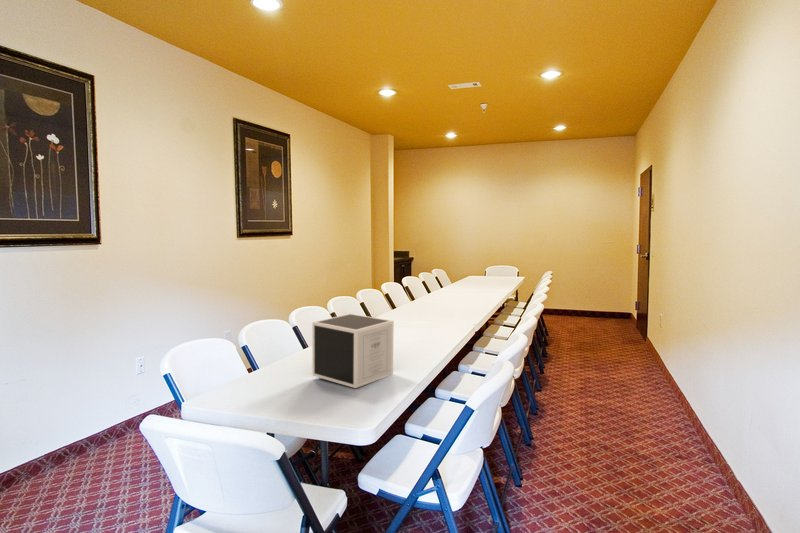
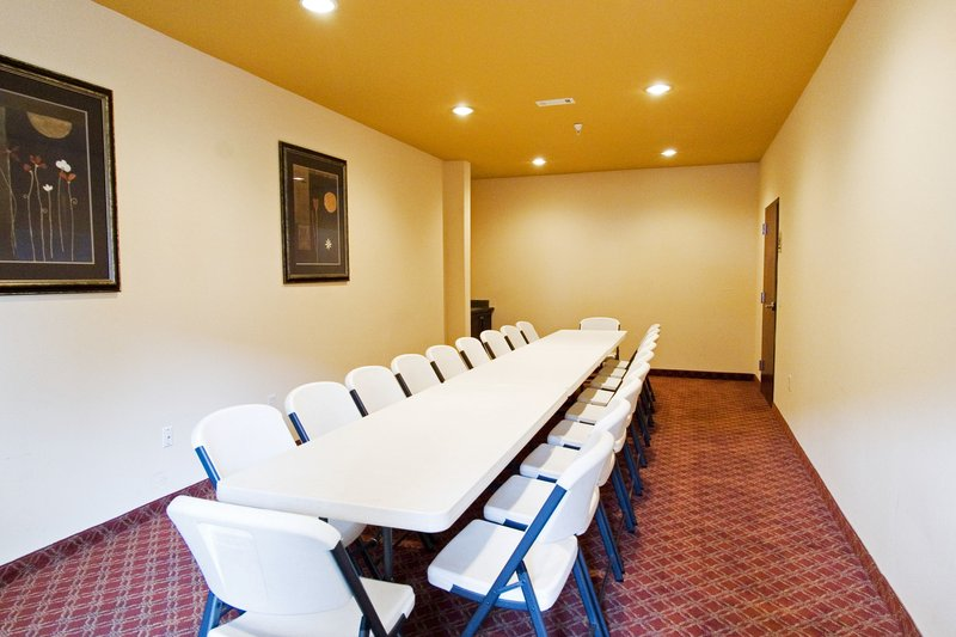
- speaker [311,313,395,389]
